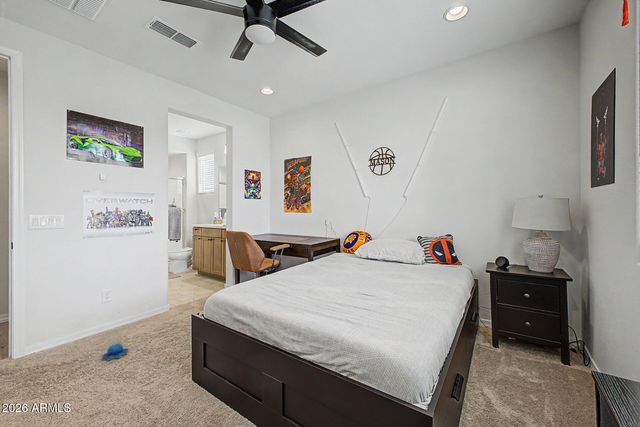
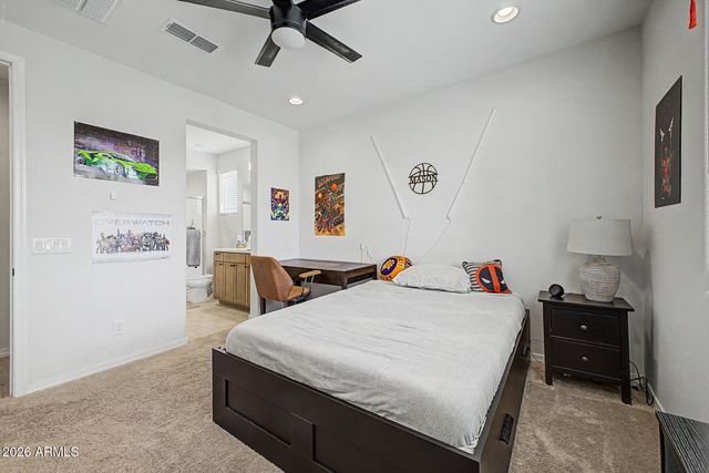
- plush toy [101,343,129,361]
